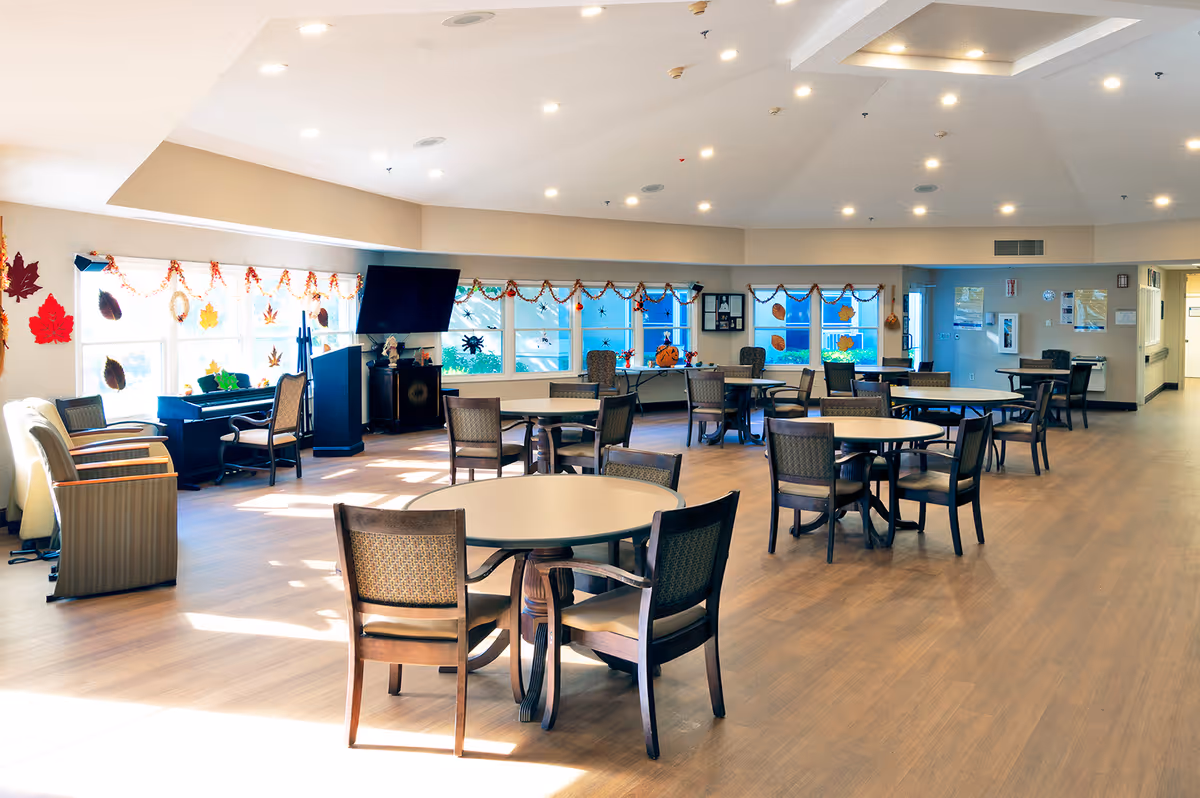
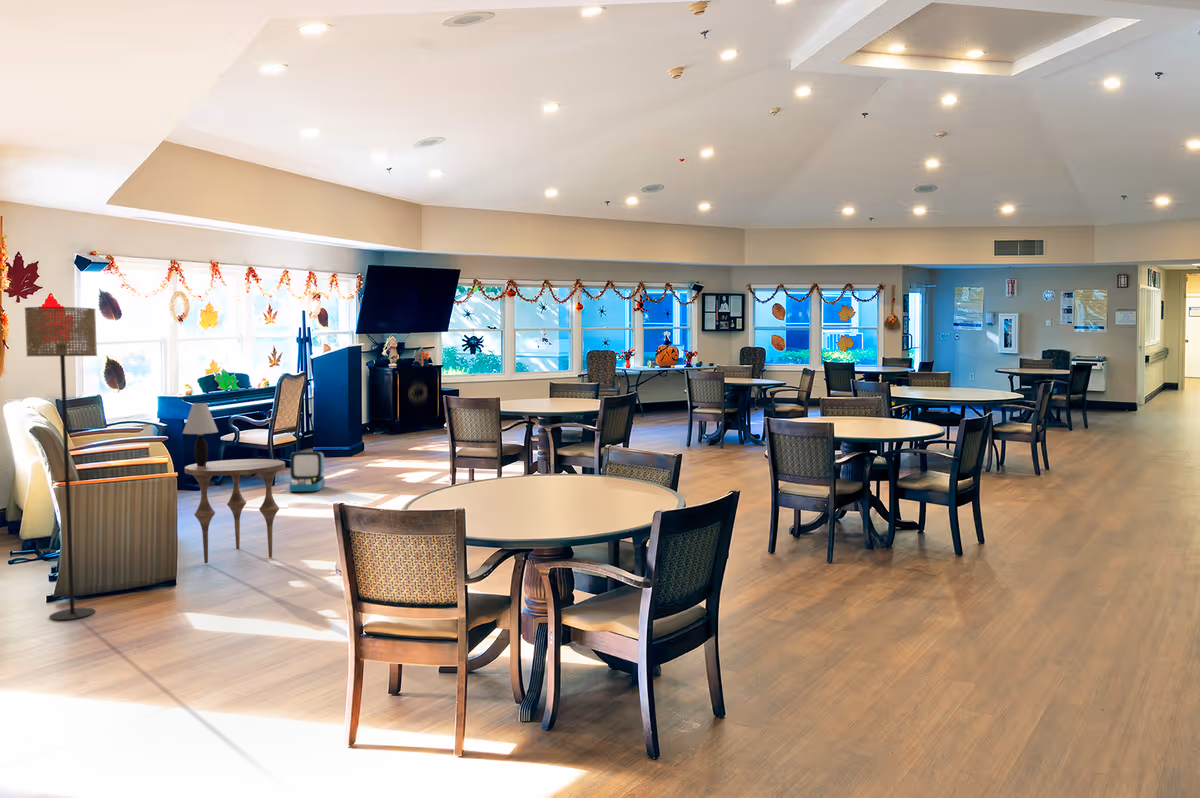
+ floor lamp [24,306,98,621]
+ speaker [288,451,326,493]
+ side table [184,458,286,564]
+ table lamp [182,402,219,466]
